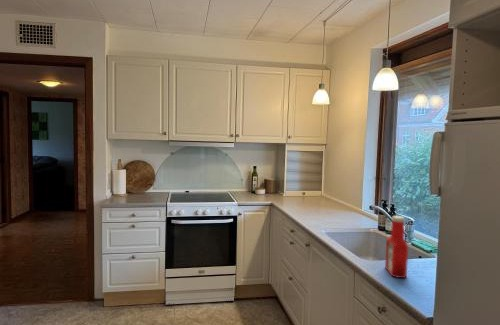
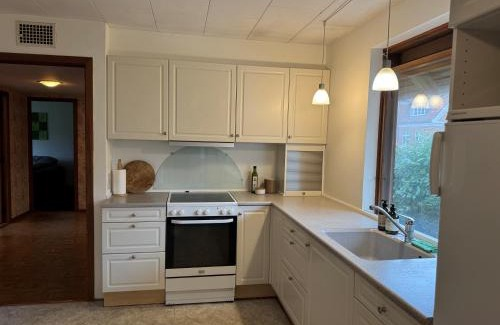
- soap bottle [384,215,409,279]
